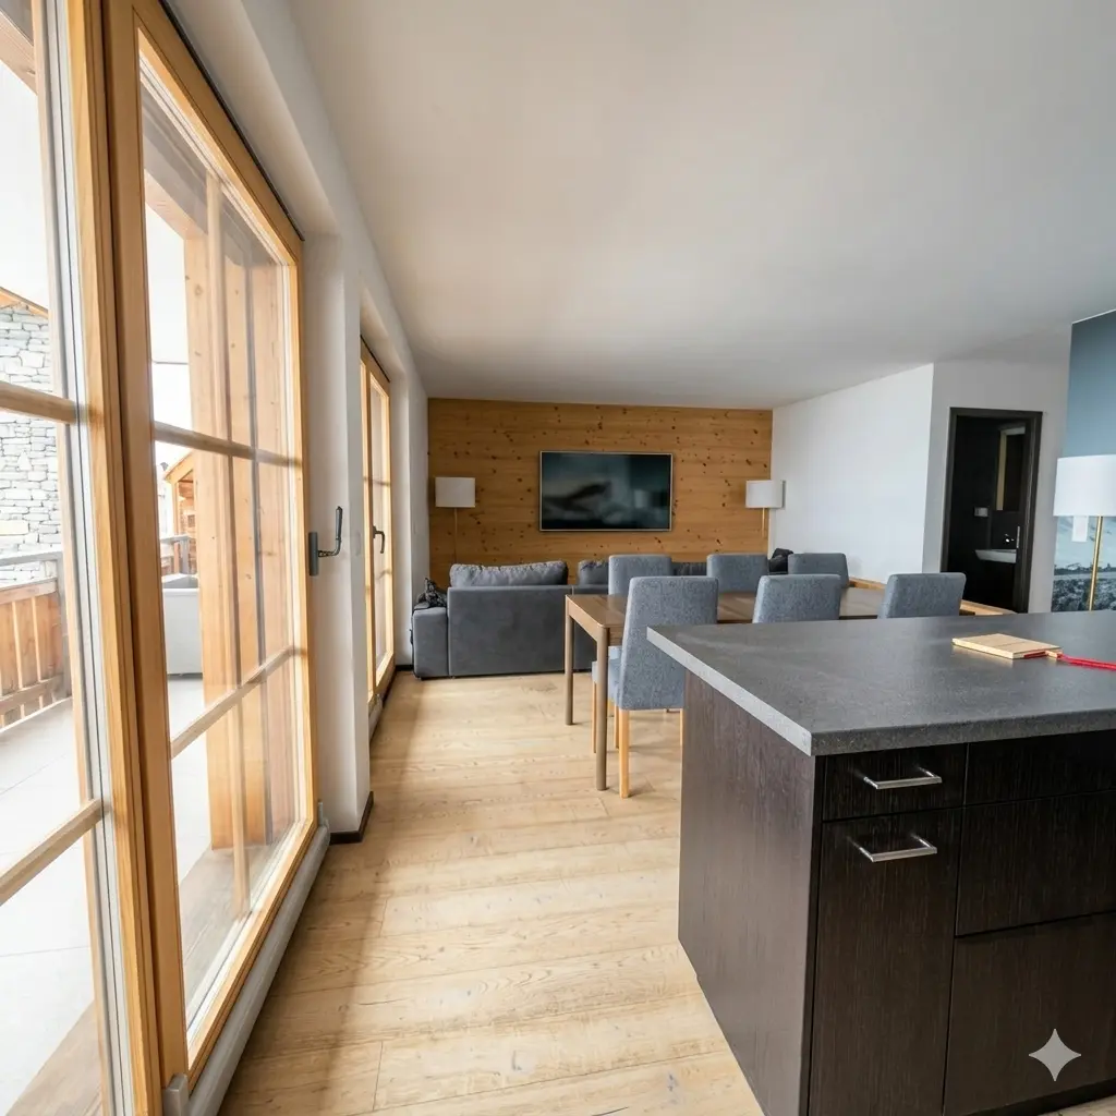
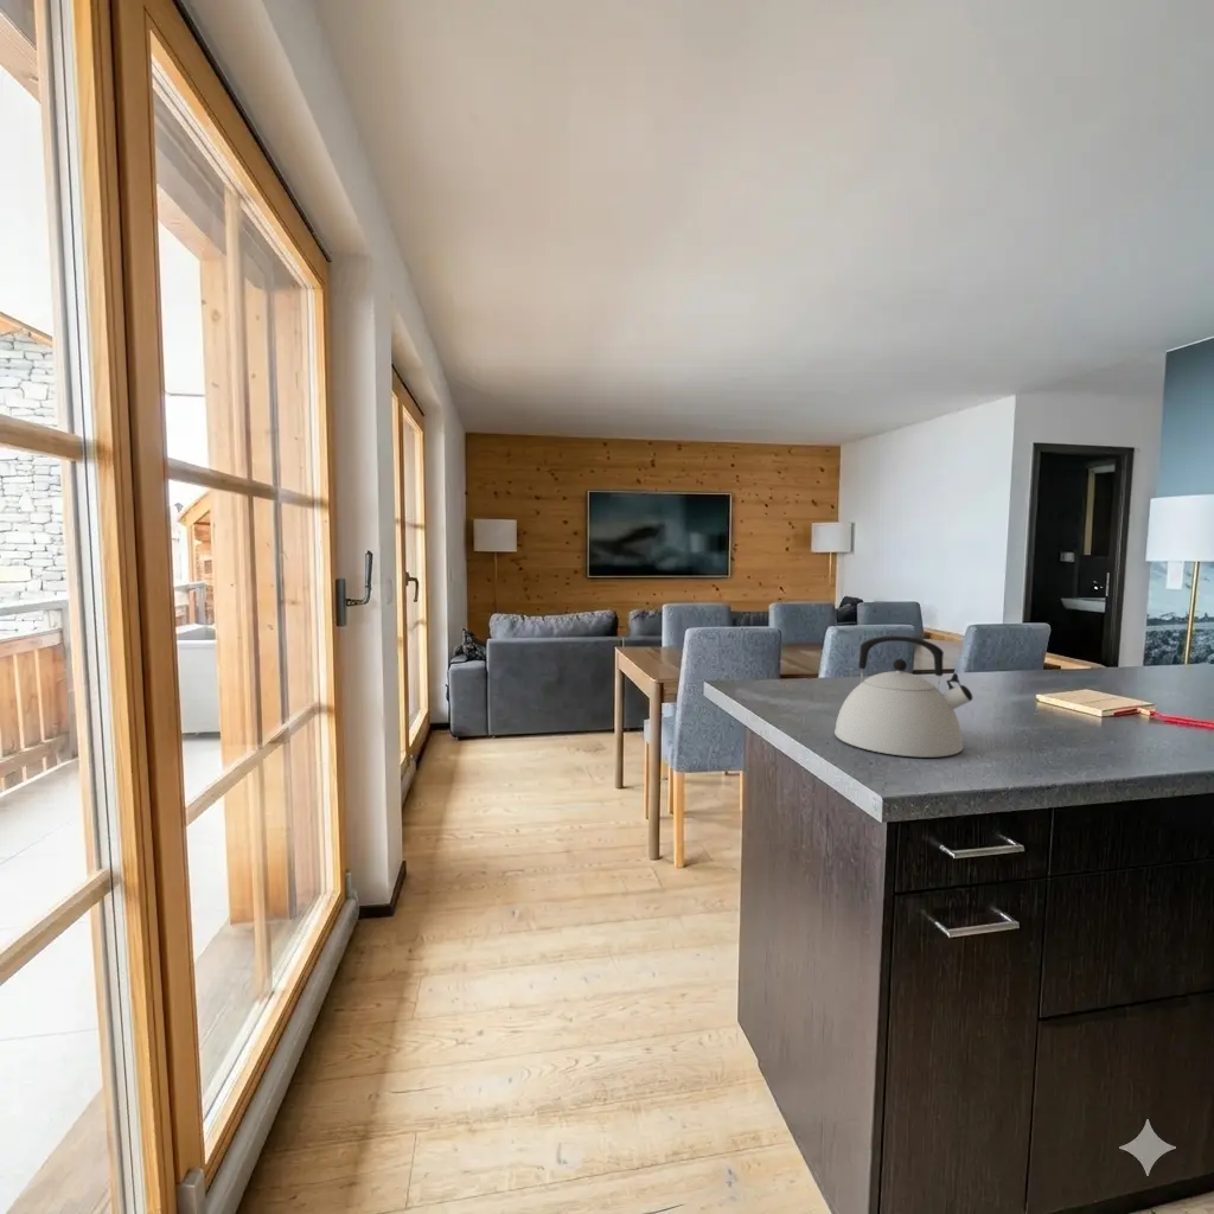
+ kettle [833,634,973,759]
